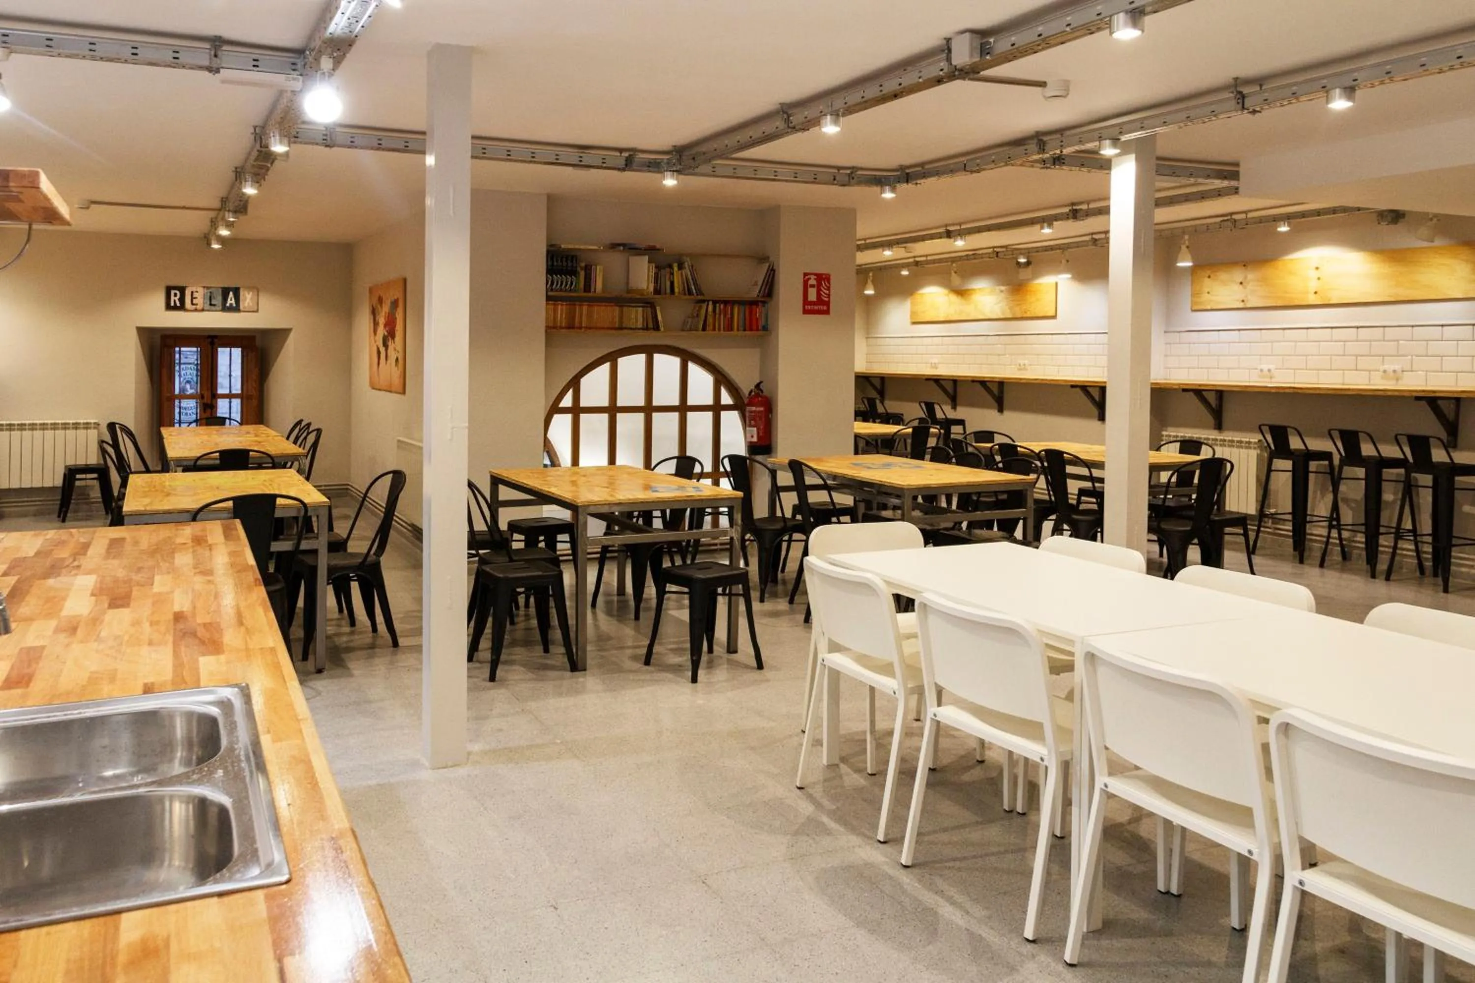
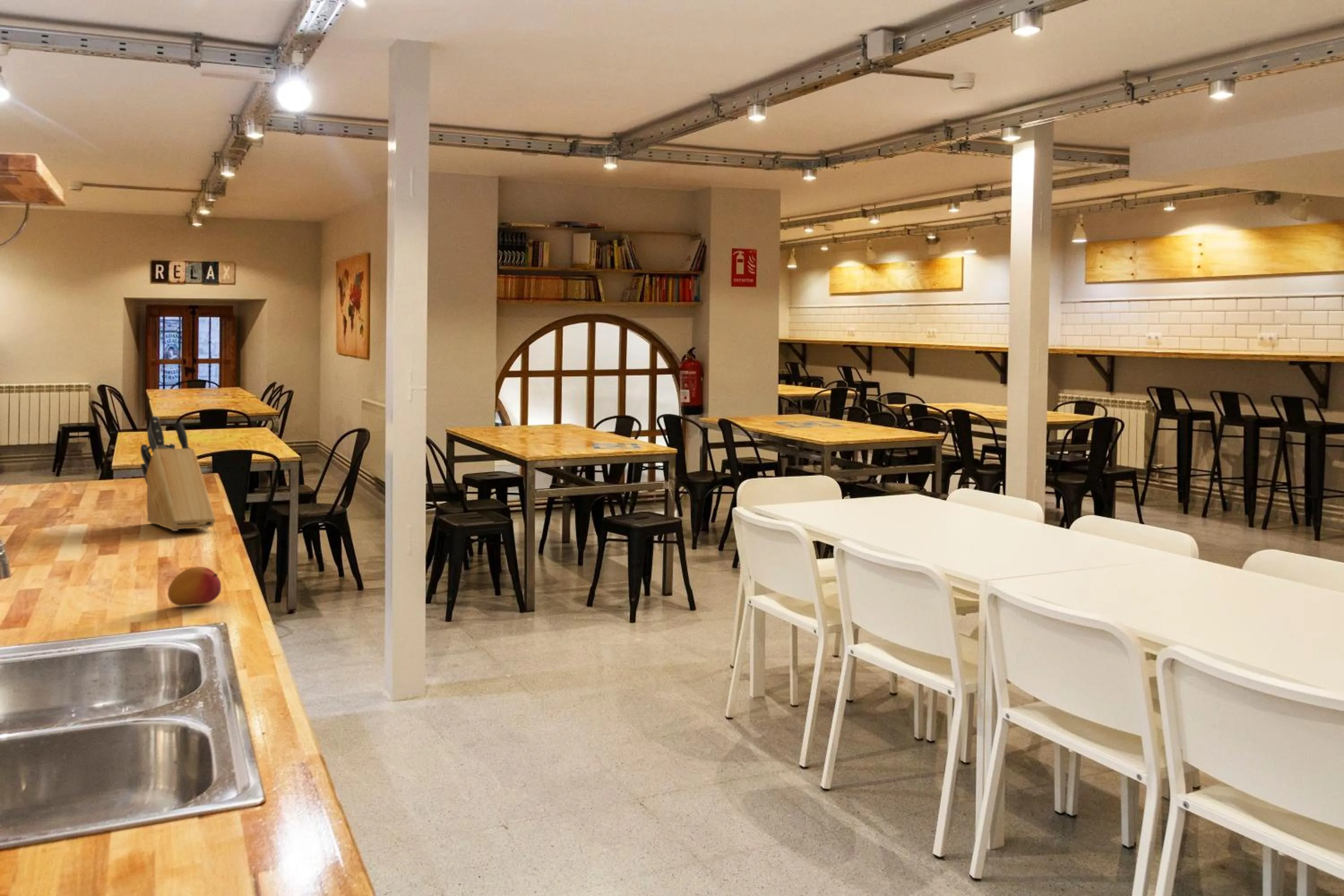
+ fruit [168,566,222,607]
+ knife block [140,415,216,531]
